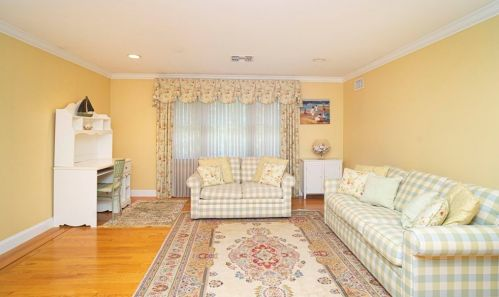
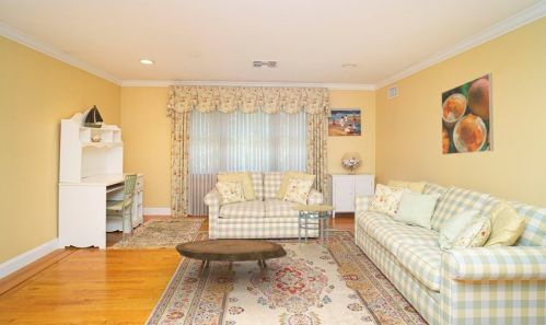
+ side table [290,204,337,252]
+ coffee table [174,239,288,279]
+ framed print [441,72,495,155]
